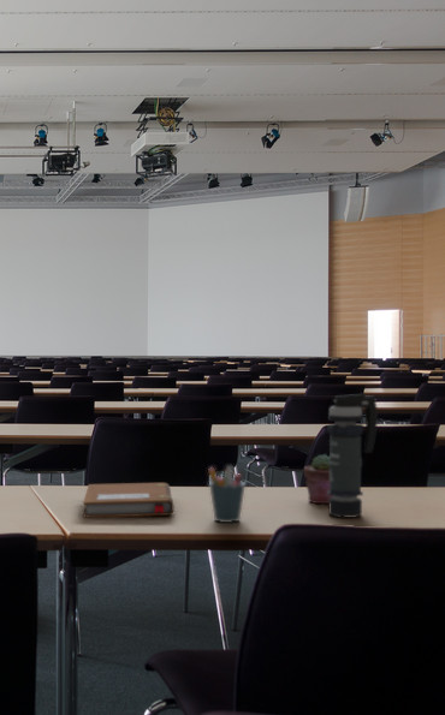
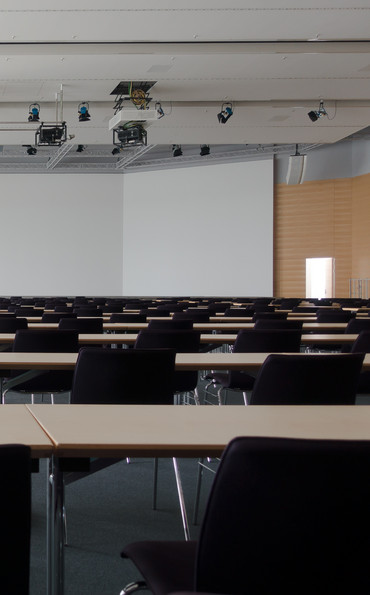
- smoke grenade [326,393,379,519]
- notebook [82,482,174,518]
- potted succulent [303,453,333,505]
- pen holder [207,465,247,524]
